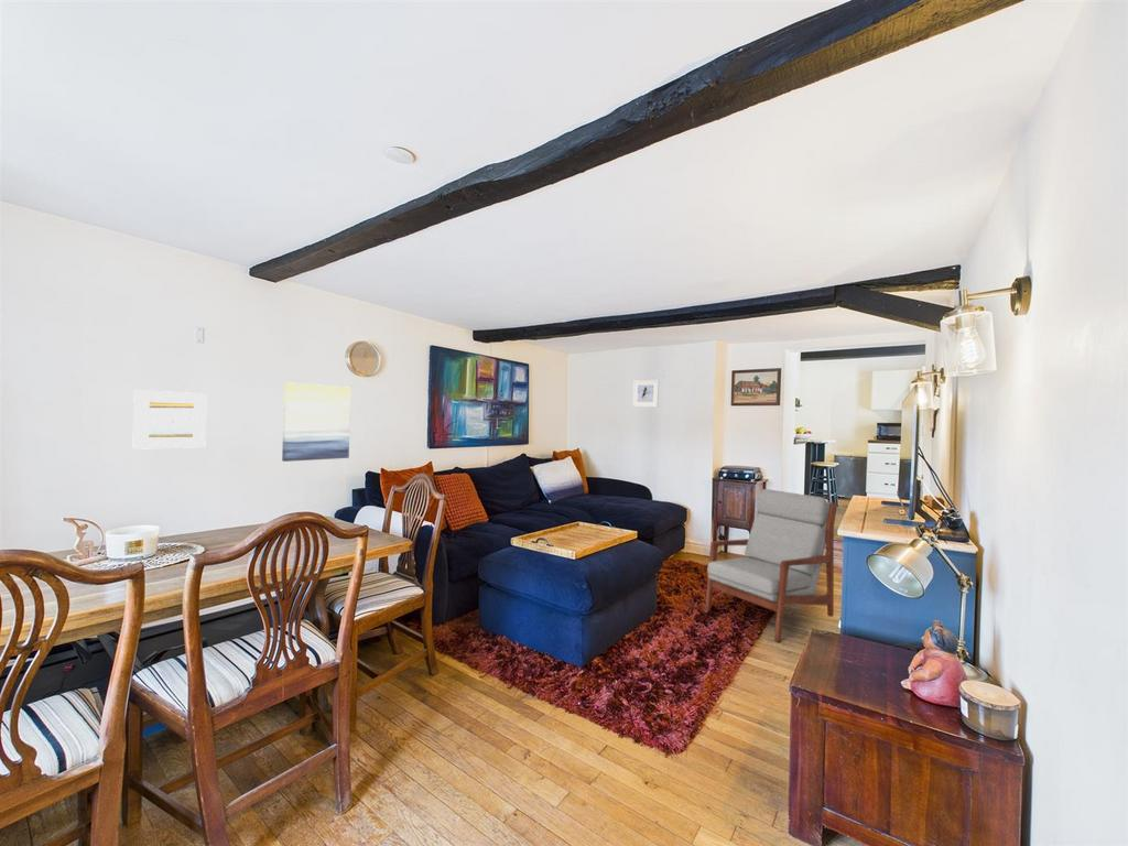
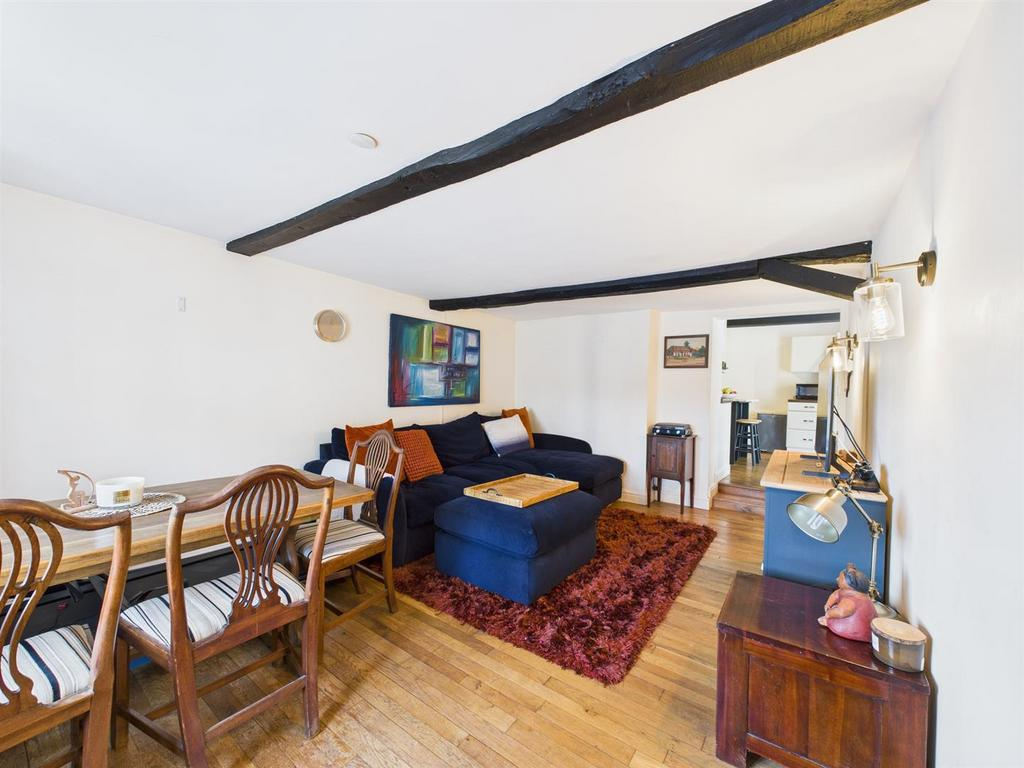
- wall art [281,381,351,463]
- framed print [631,379,660,409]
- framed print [131,389,208,451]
- armchair [704,488,838,643]
